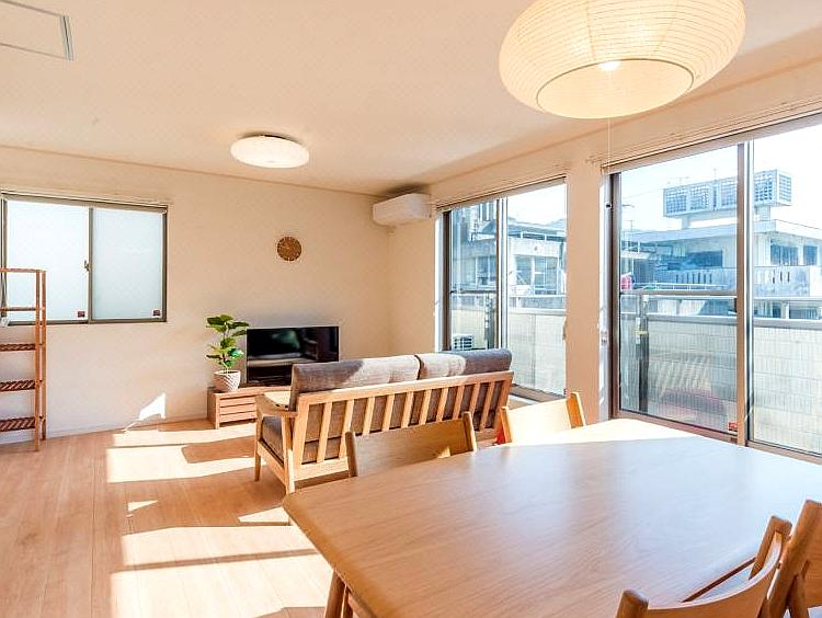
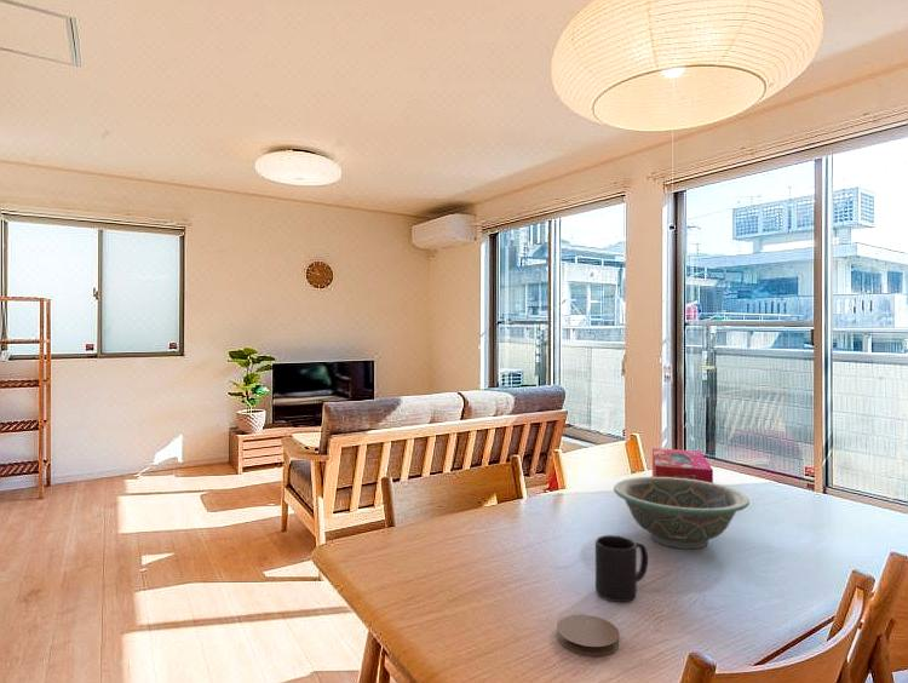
+ coaster [556,614,621,656]
+ tissue box [651,447,714,483]
+ decorative bowl [613,476,751,550]
+ mug [594,534,649,603]
